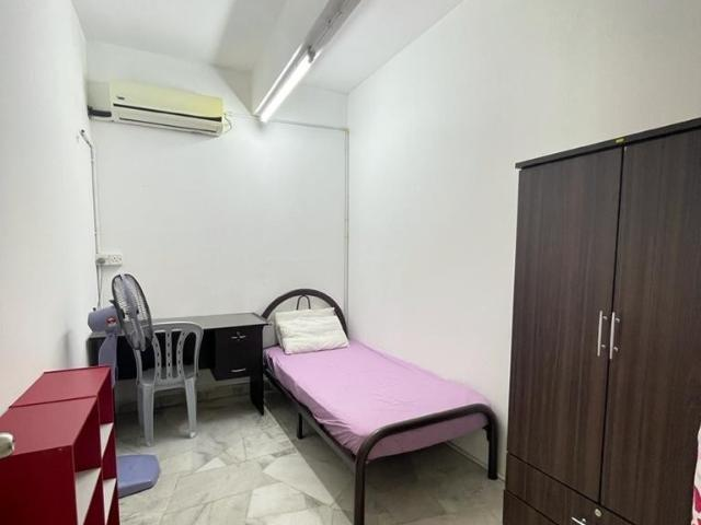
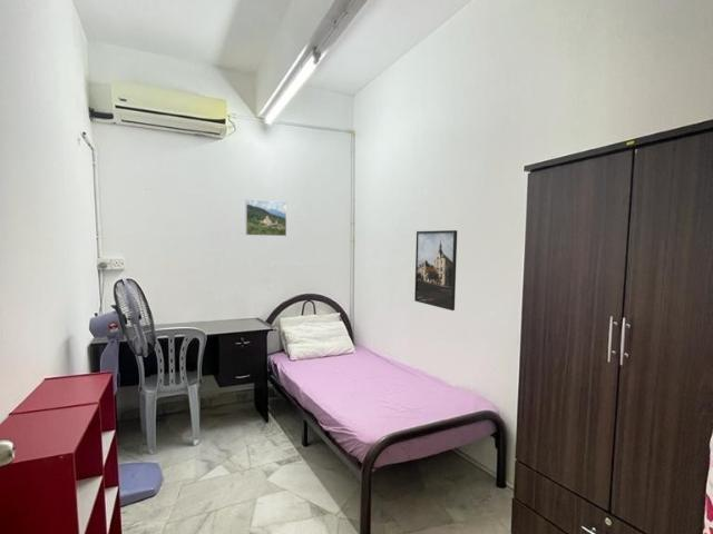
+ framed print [413,229,458,312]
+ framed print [244,198,287,237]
